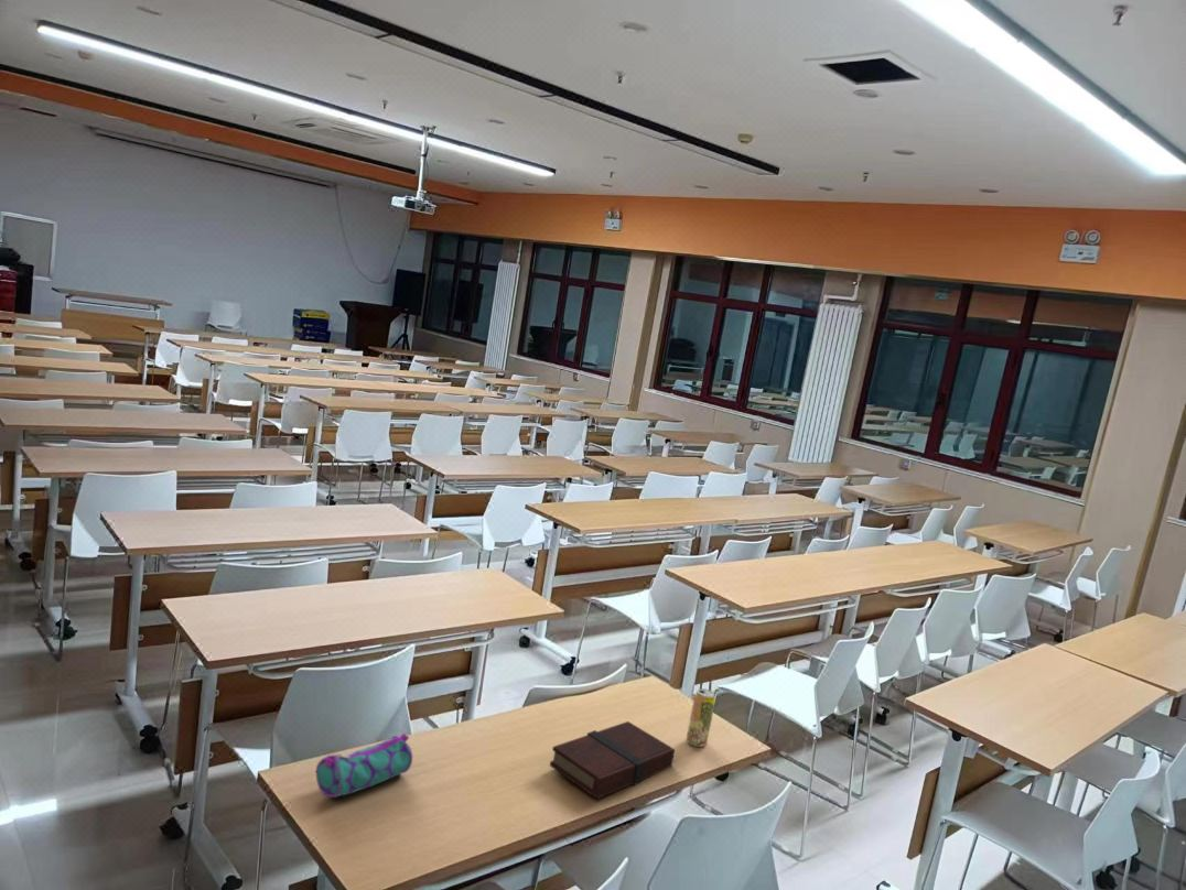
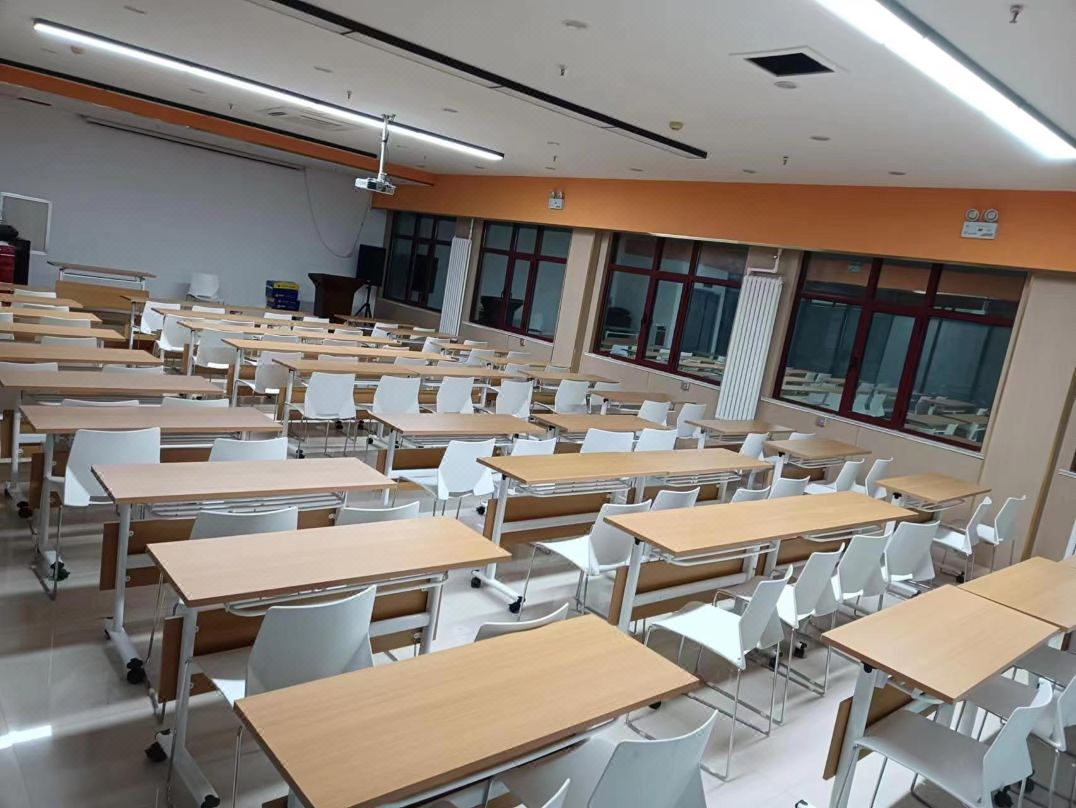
- beverage can [686,687,716,748]
- book [549,720,676,801]
- pencil case [315,732,413,799]
